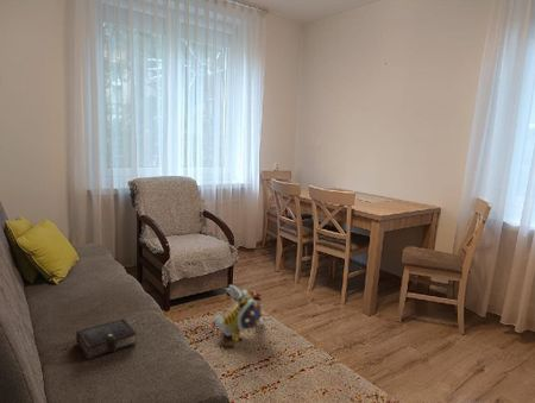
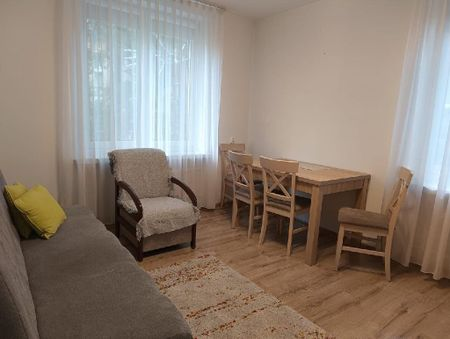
- book [62,317,138,360]
- plush toy [213,284,266,348]
